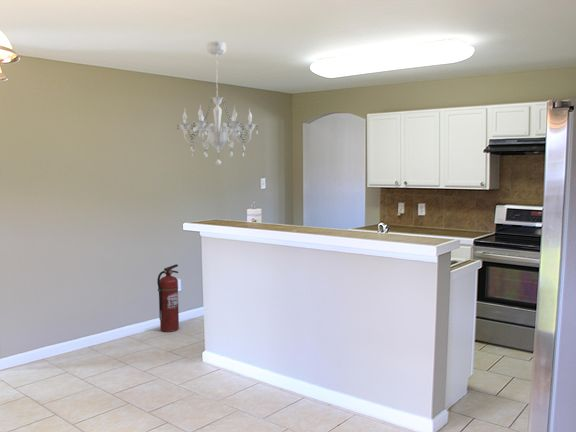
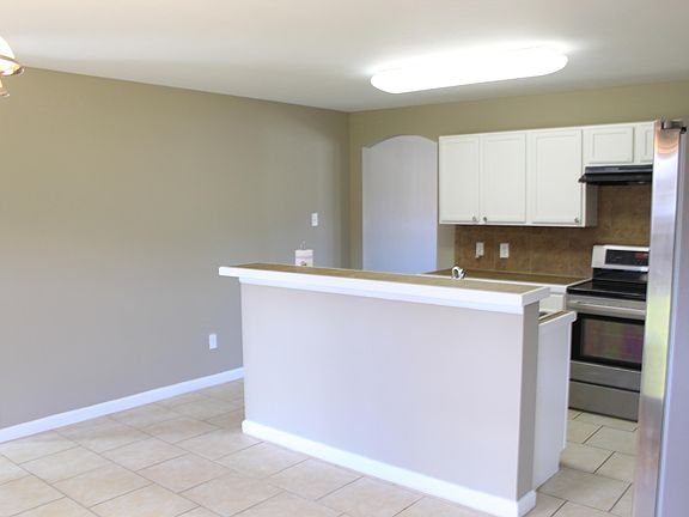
- fire extinguisher [156,263,180,333]
- chandelier [176,40,259,166]
